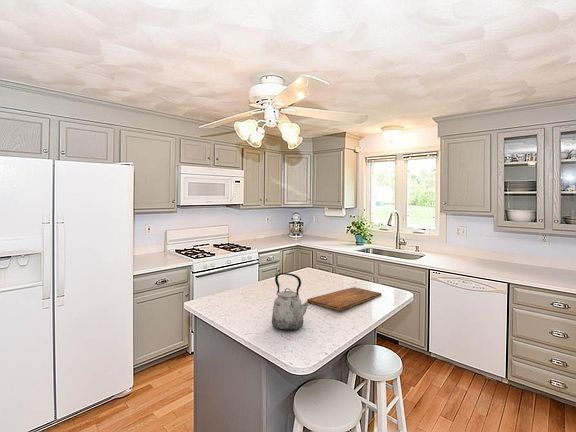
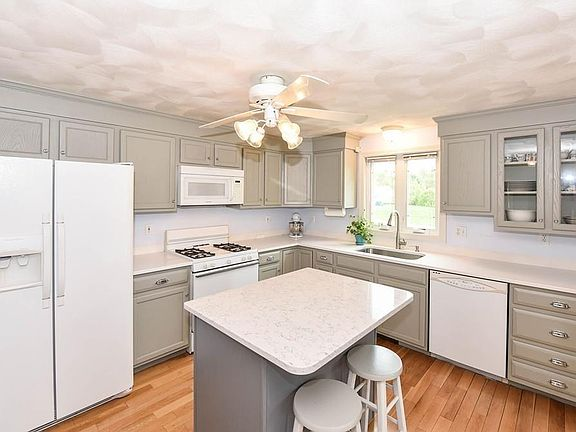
- kettle [271,272,312,332]
- cutting board [306,286,382,311]
